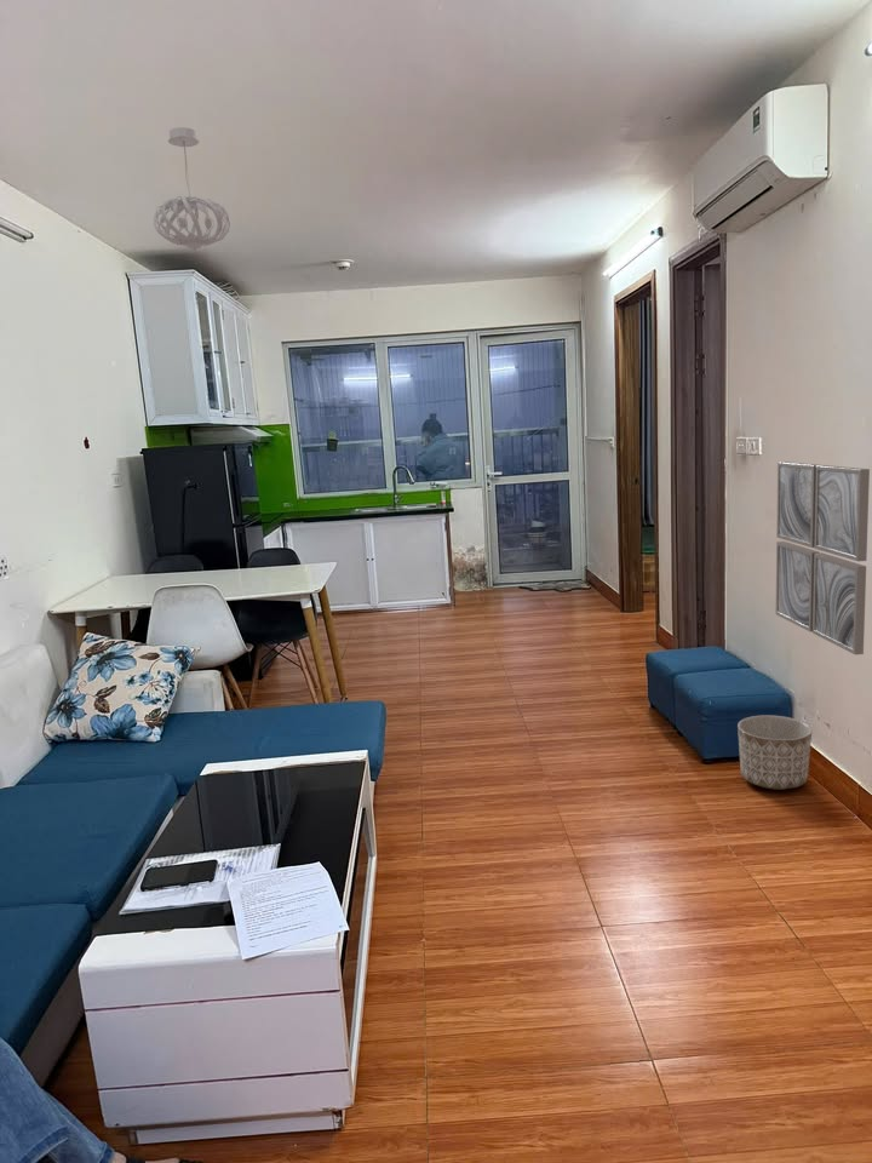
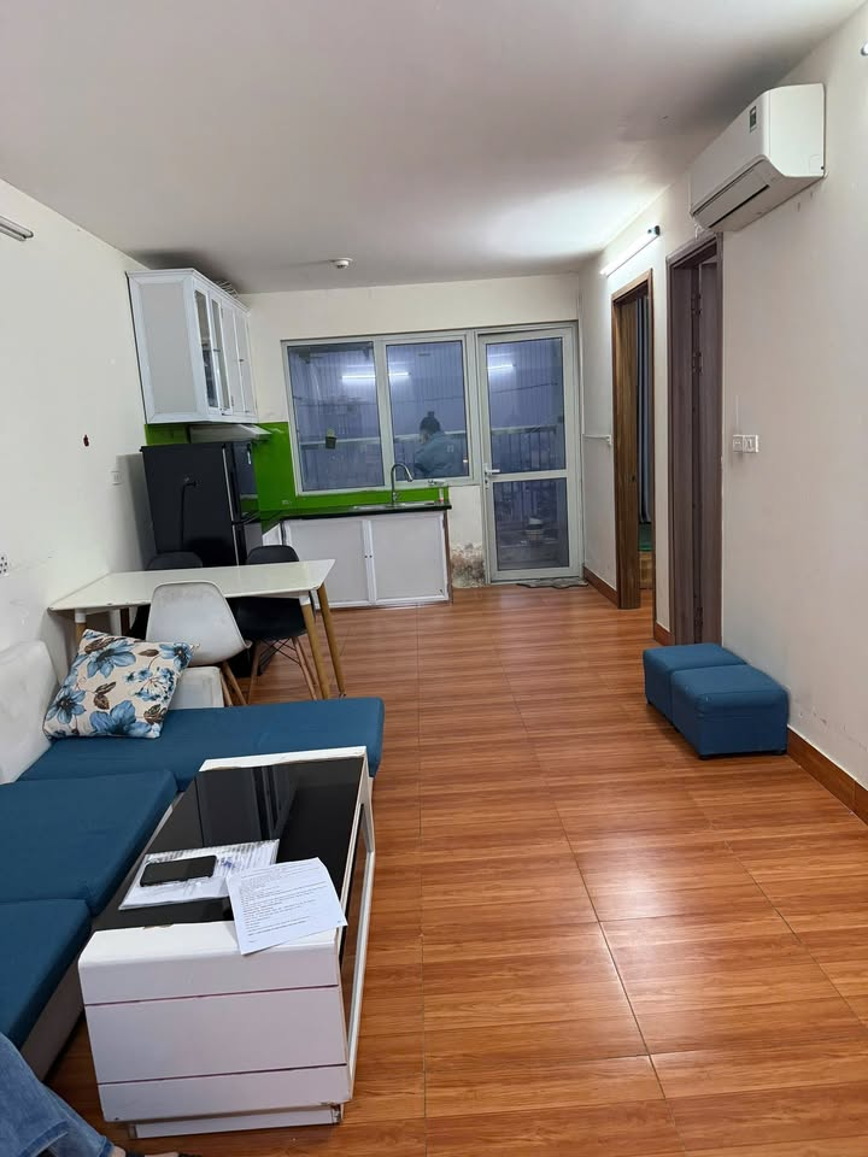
- planter [736,715,813,791]
- wall art [775,460,871,655]
- pendant light [153,126,233,252]
